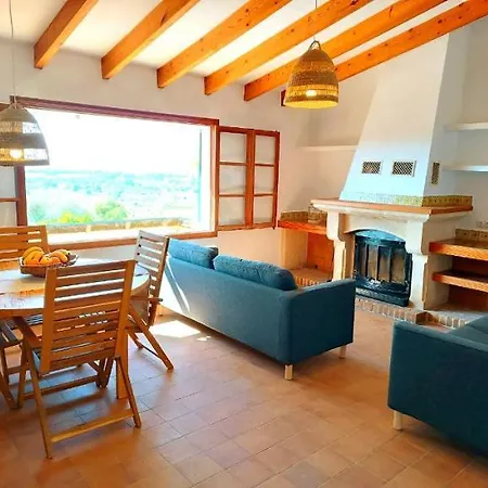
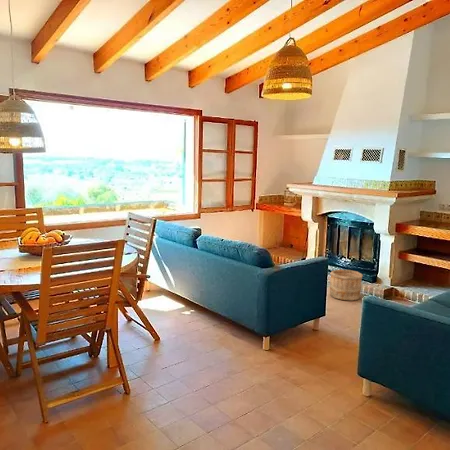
+ wooden bucket [329,268,364,302]
